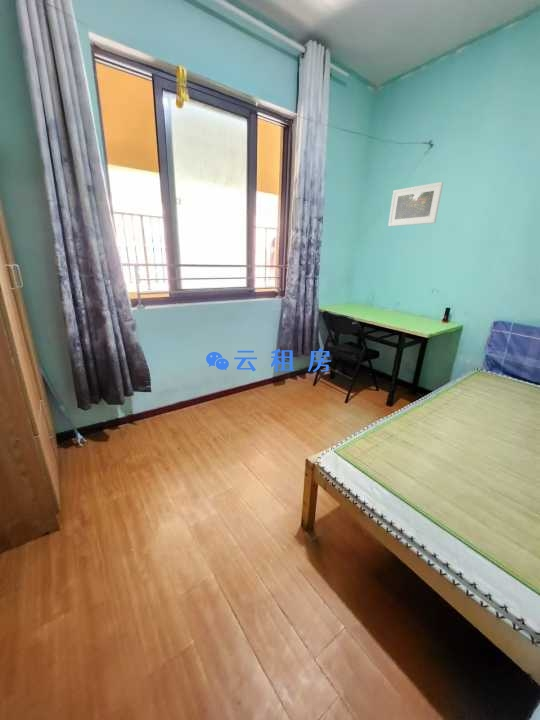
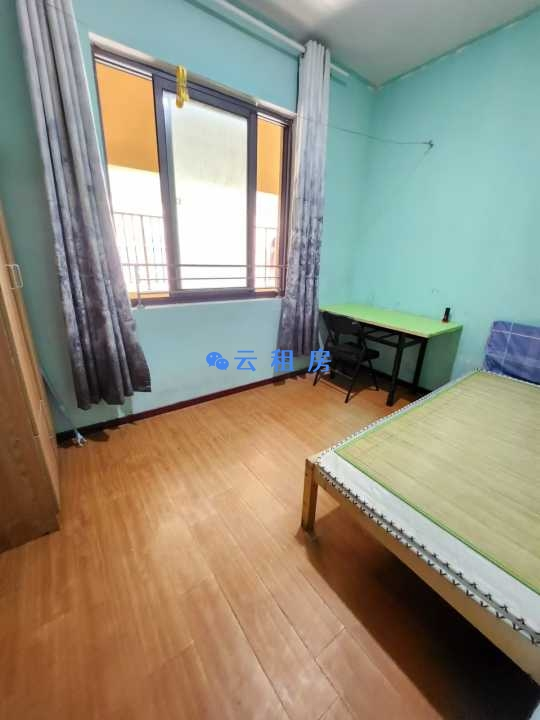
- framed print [387,181,444,227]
